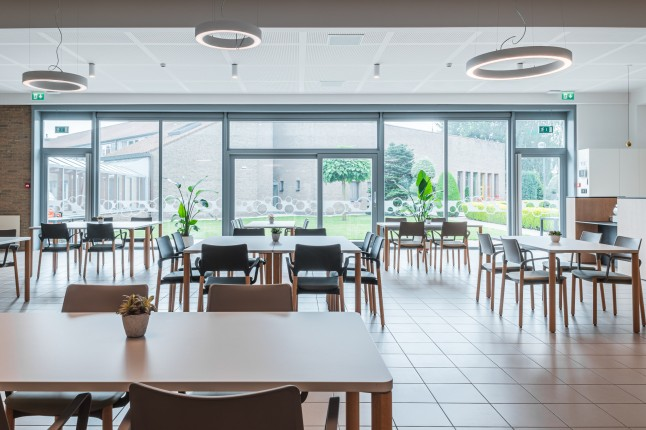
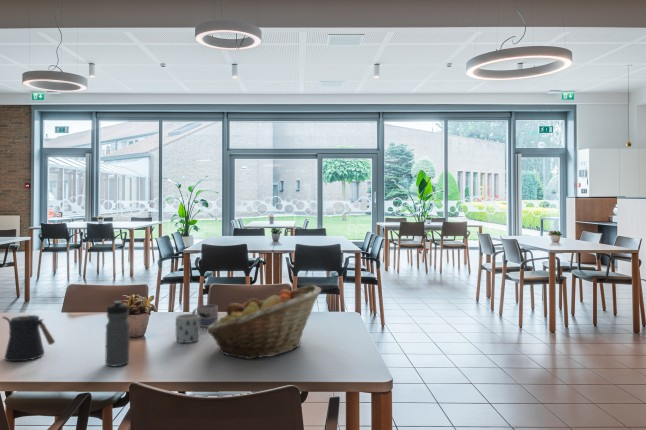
+ kettle [2,314,56,363]
+ mug [191,304,219,328]
+ fruit basket [205,284,322,360]
+ water bottle [104,300,131,368]
+ mug [175,313,201,344]
